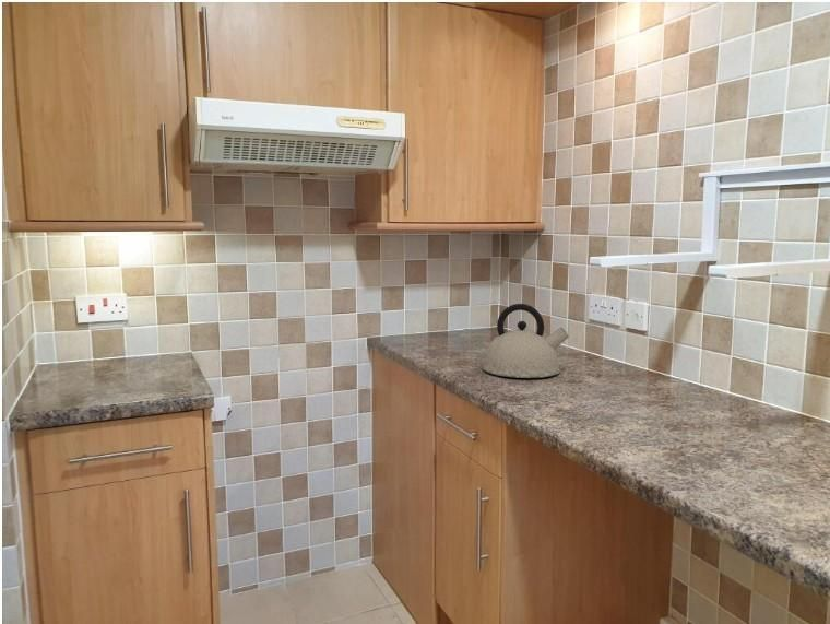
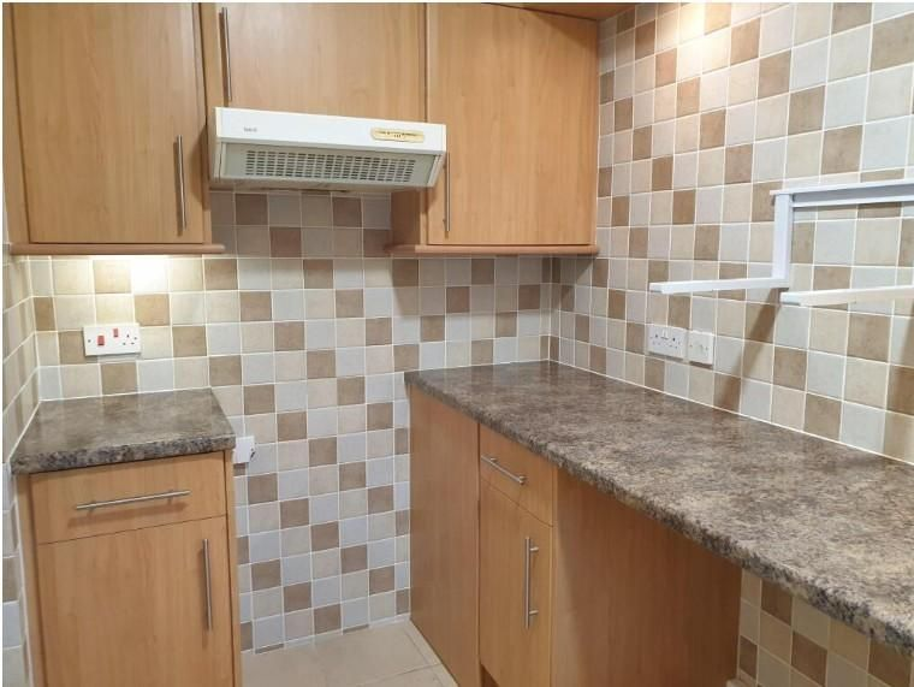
- kettle [482,303,570,379]
